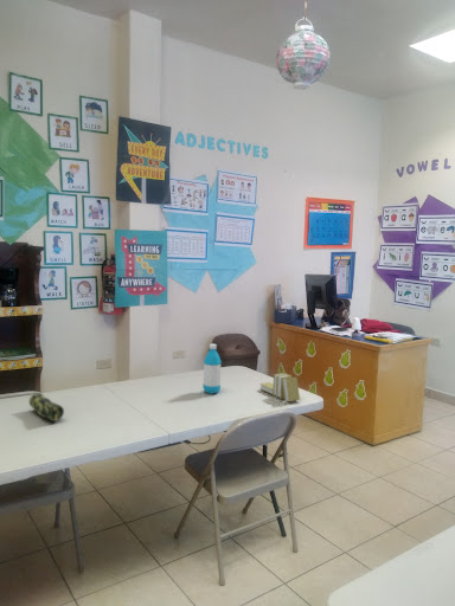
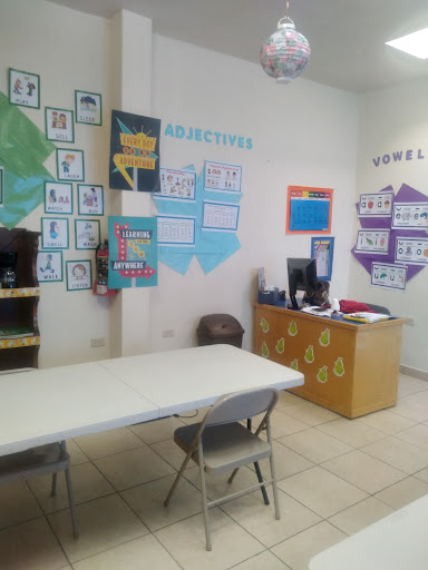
- pencil case [28,392,65,423]
- water bottle [201,343,223,395]
- books [258,372,301,402]
